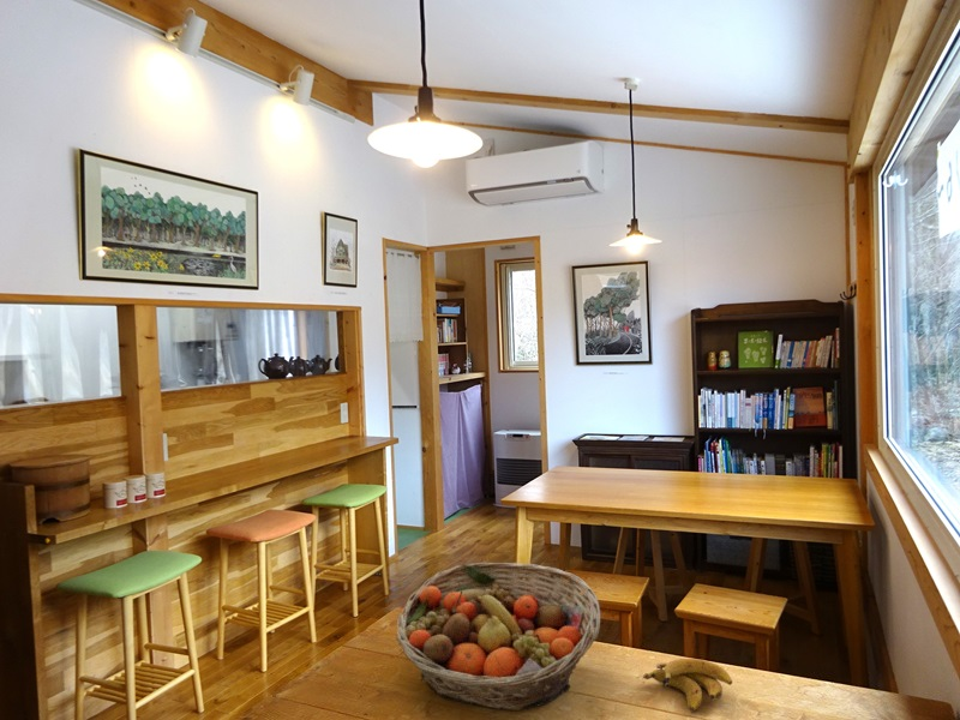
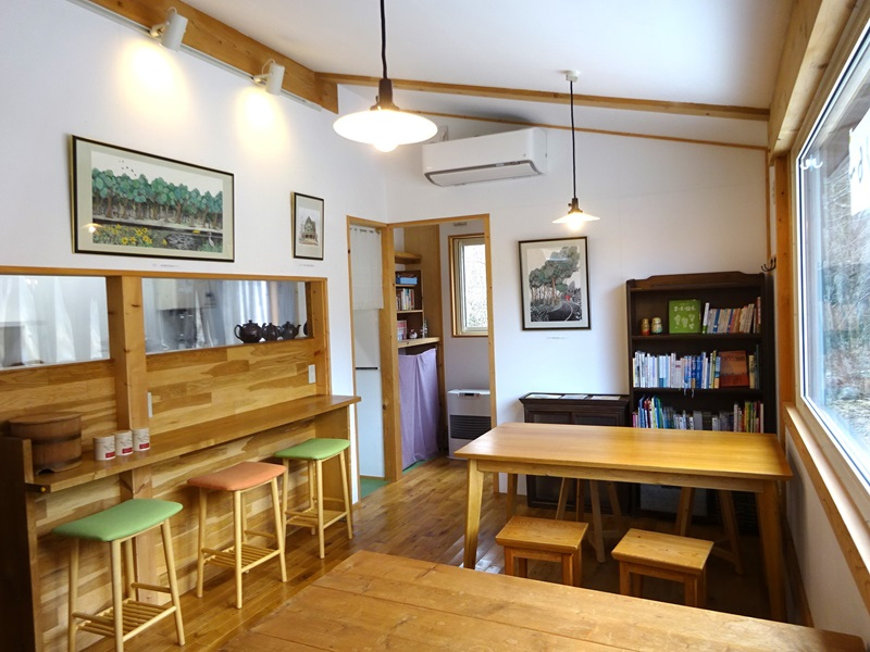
- fruit basket [395,562,601,712]
- banana [642,658,733,712]
